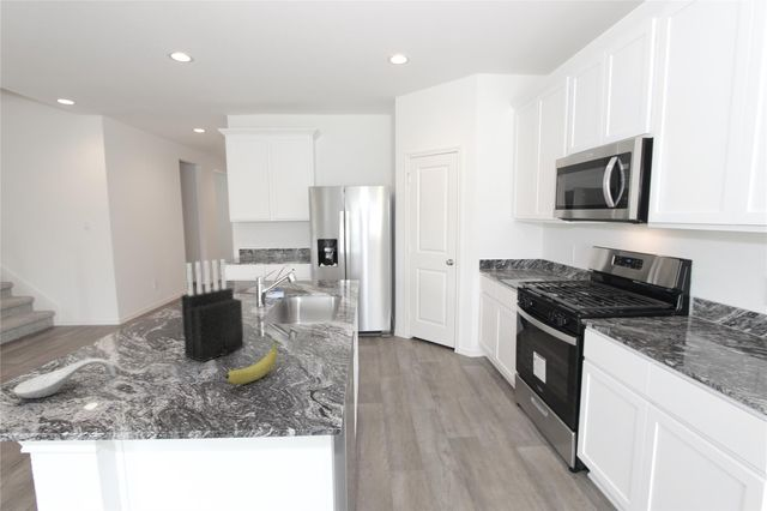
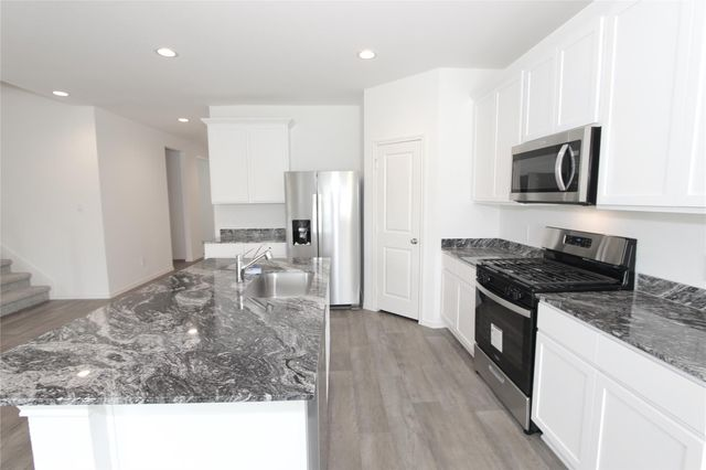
- spoon rest [12,357,117,399]
- knife block [180,258,244,363]
- fruit [225,339,279,385]
